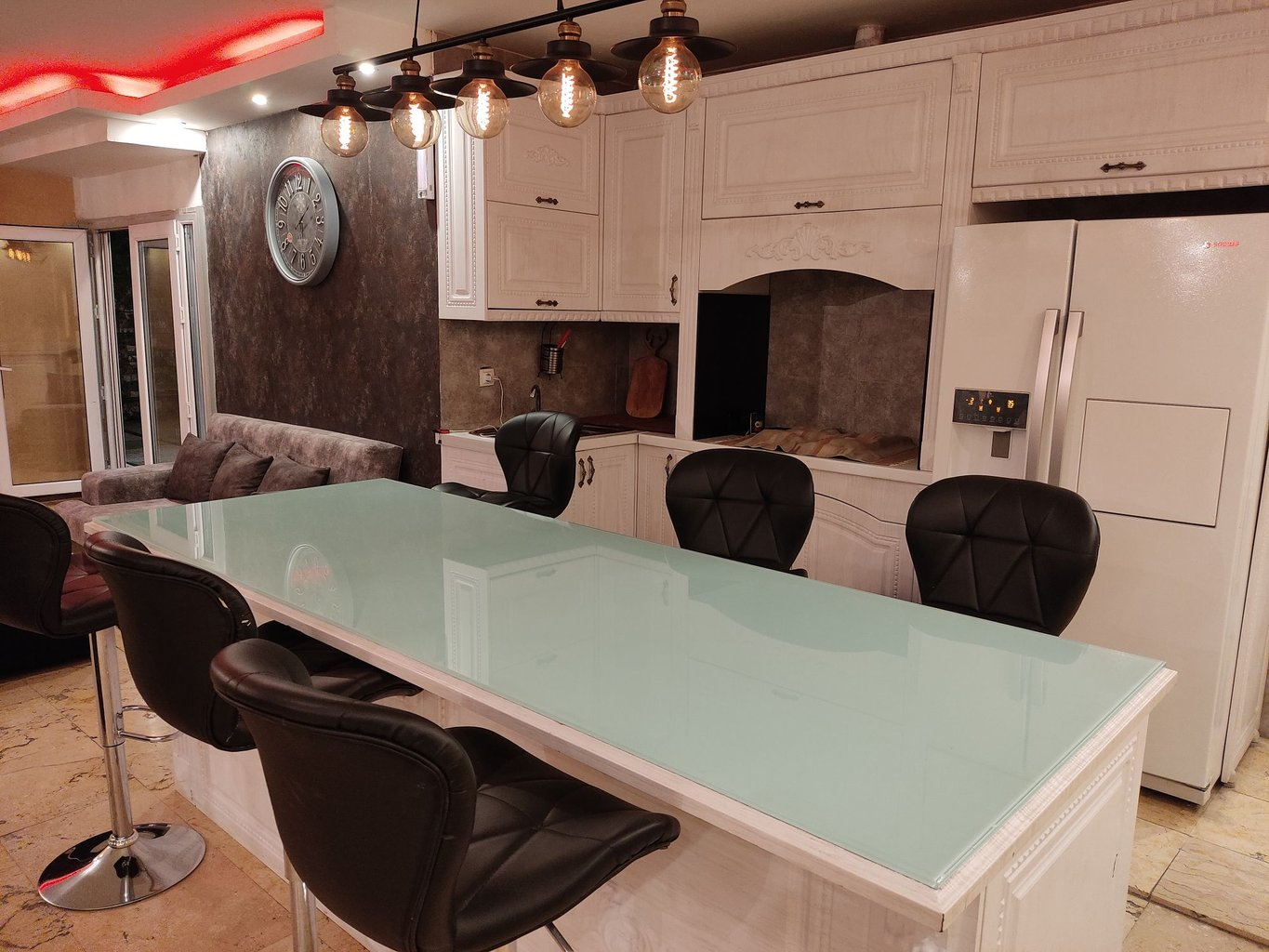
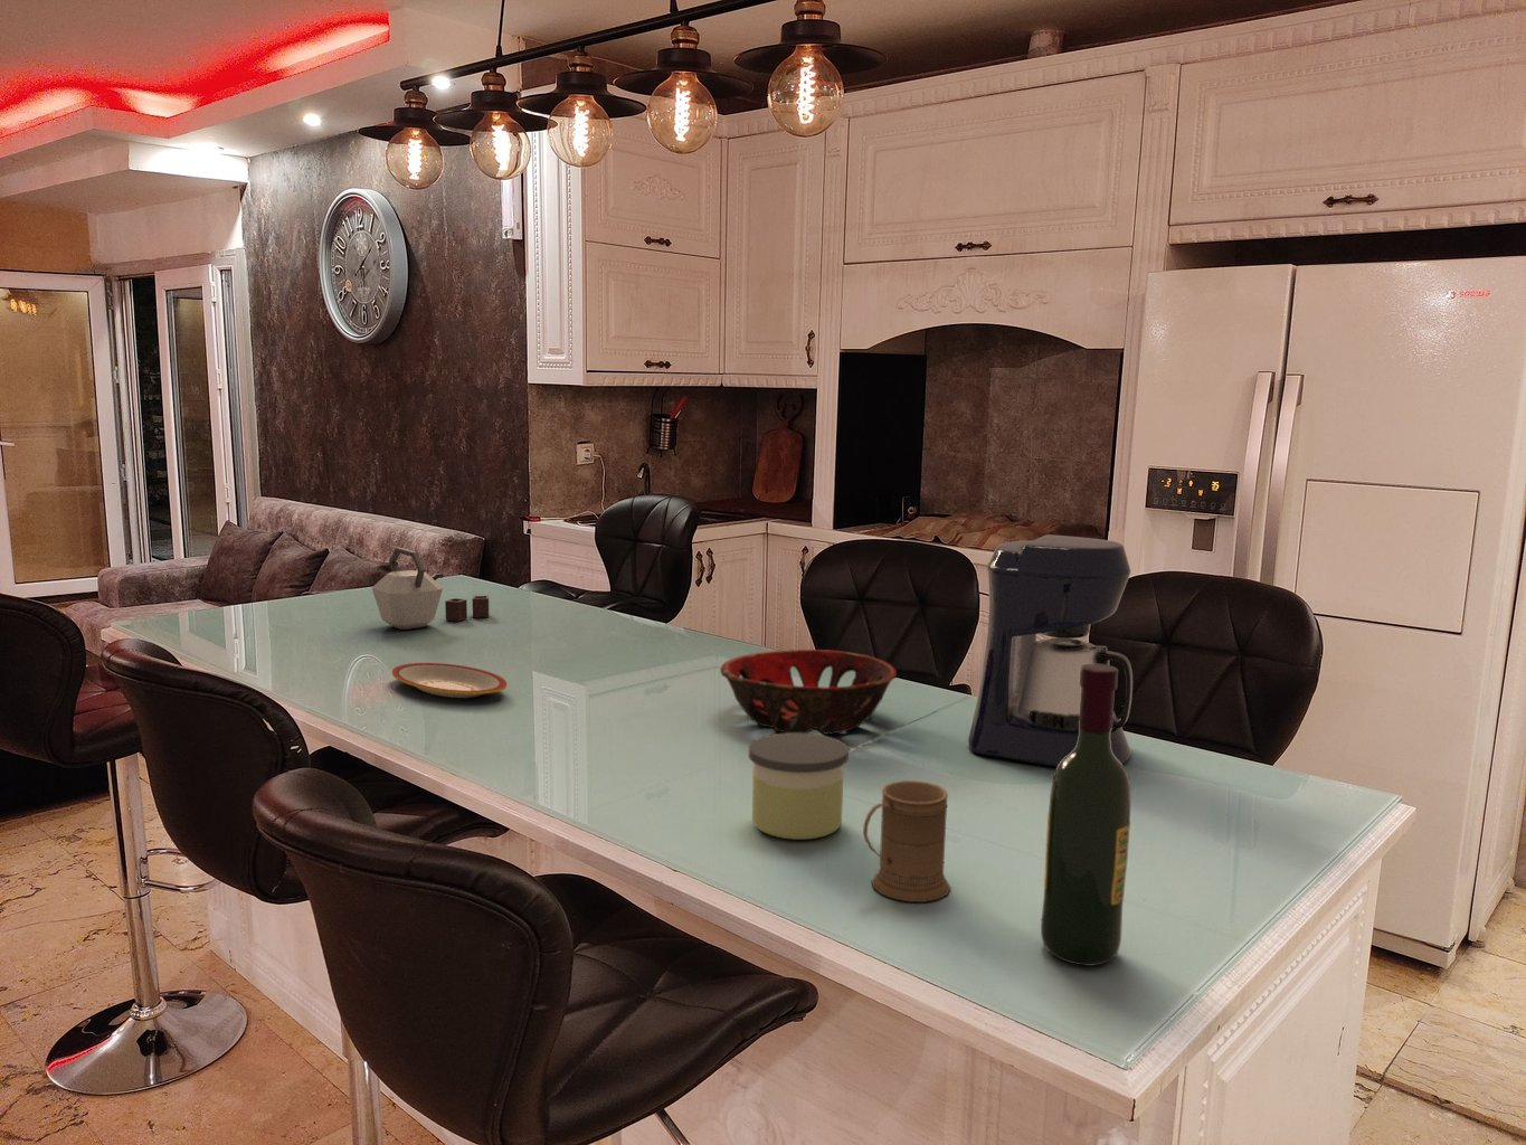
+ coffee maker [967,533,1134,769]
+ candle [748,732,850,841]
+ plate [391,662,507,699]
+ mug [862,779,951,903]
+ kettle [372,547,489,630]
+ decorative bowl [719,648,898,736]
+ wine bottle [1040,664,1132,967]
